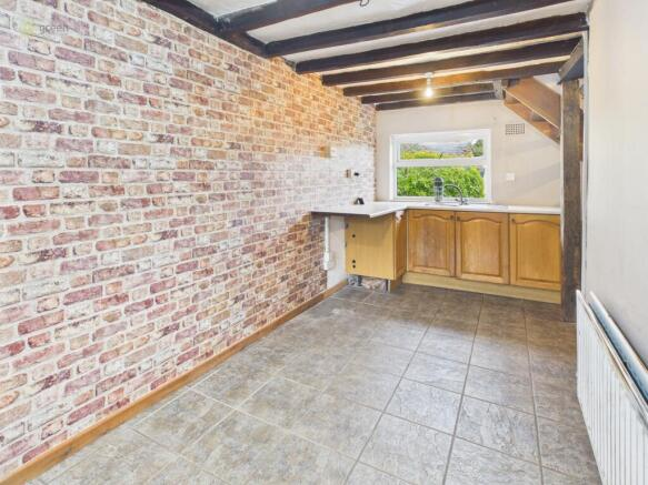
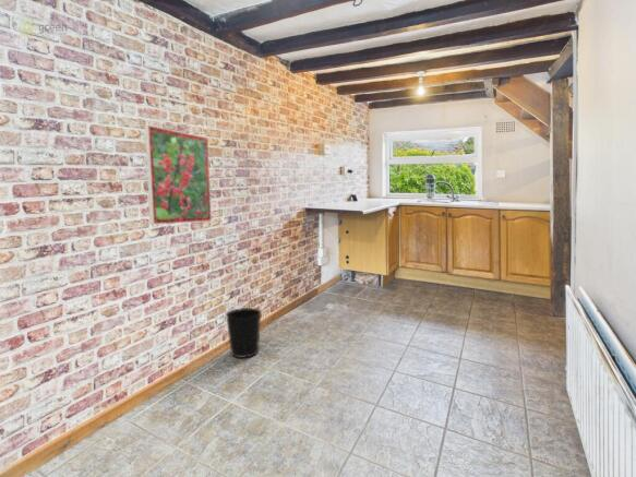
+ wastebasket [225,307,263,359]
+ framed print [143,124,213,226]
